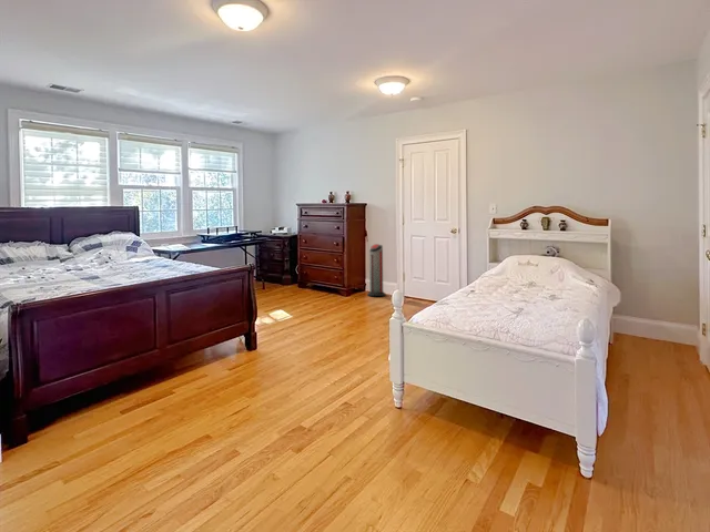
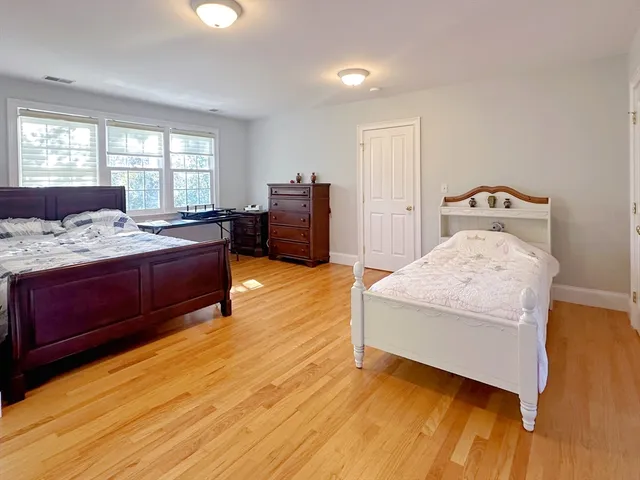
- air purifier [366,243,387,297]
